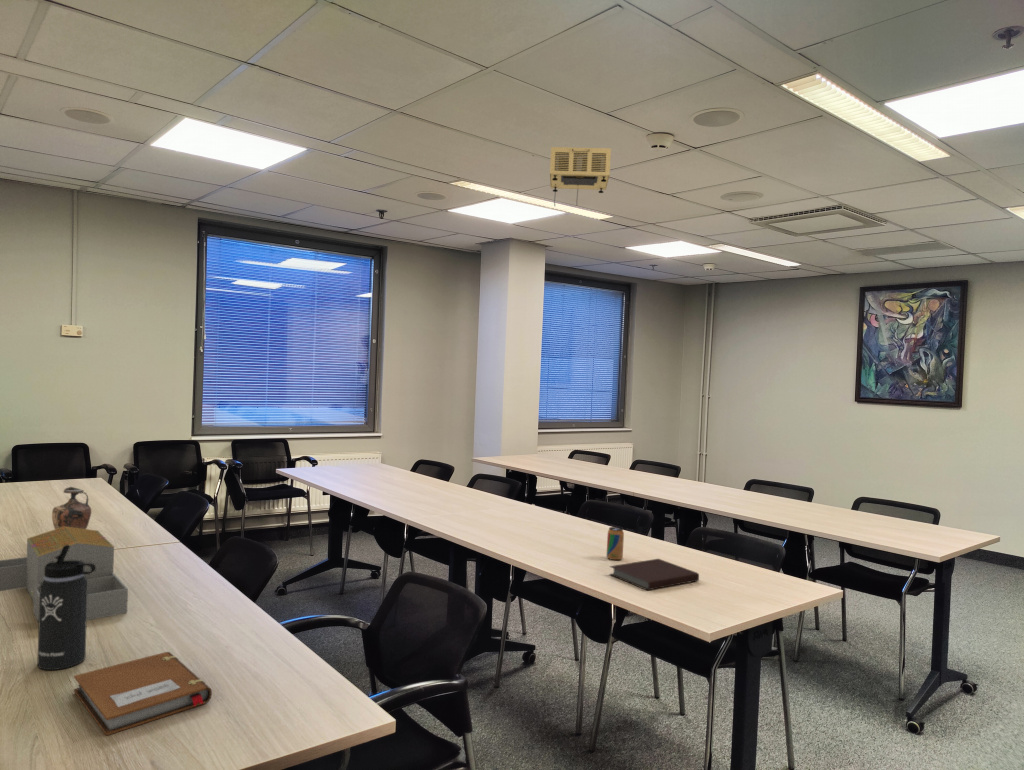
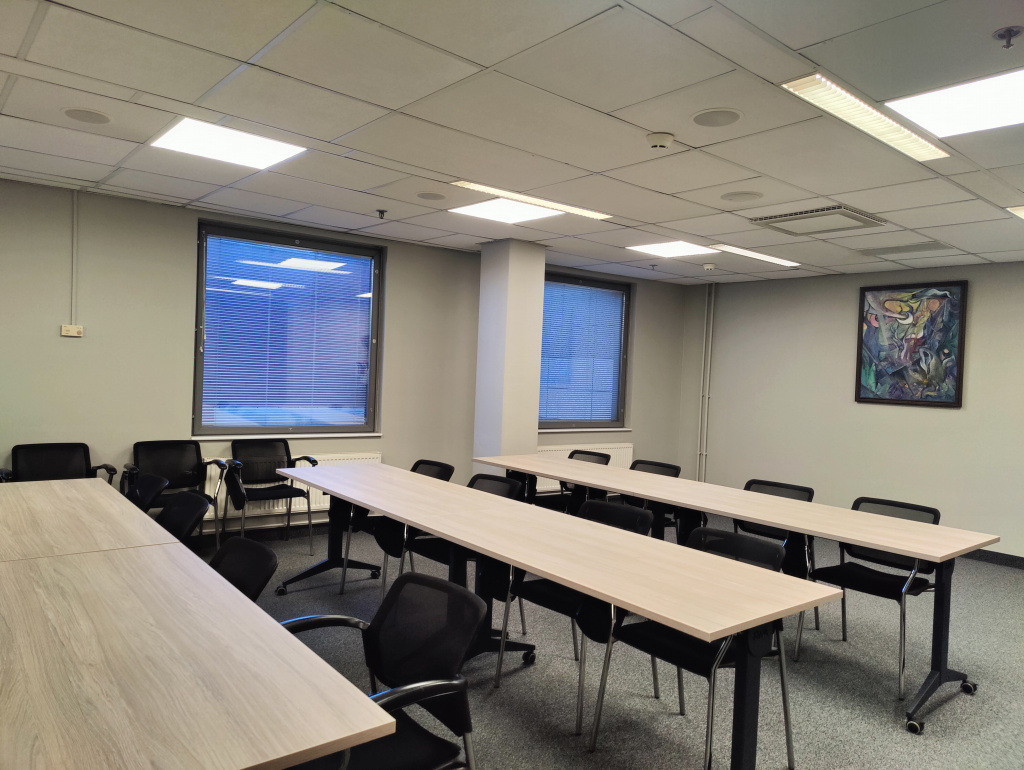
- thermos bottle [36,545,96,671]
- architectural model [0,527,129,624]
- notebook [608,558,700,591]
- vase [51,486,92,530]
- notebook [73,651,213,737]
- beverage can [606,526,625,561]
- projector [549,146,612,207]
